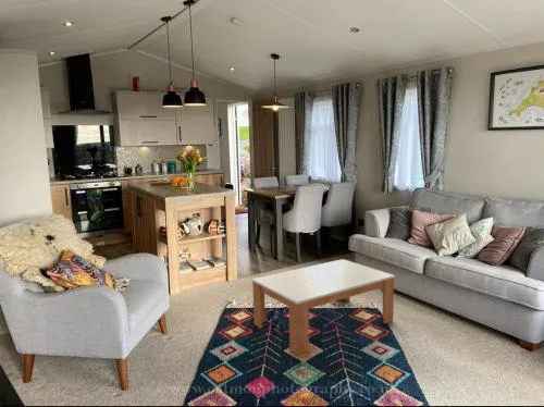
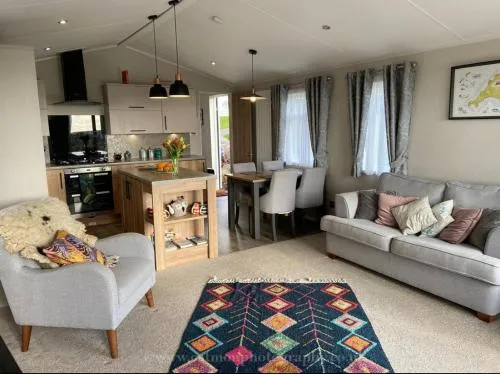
- coffee table [251,258,395,355]
